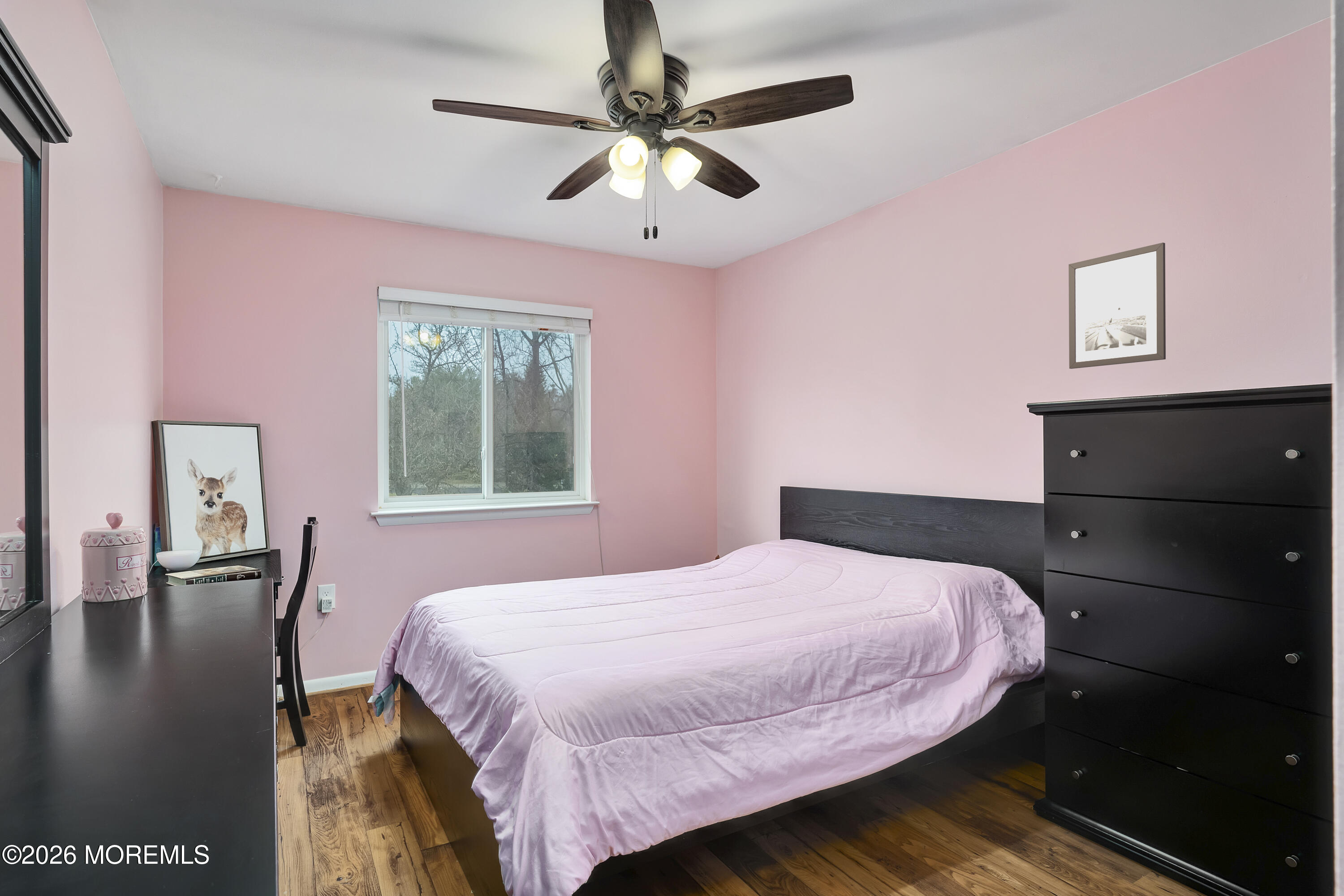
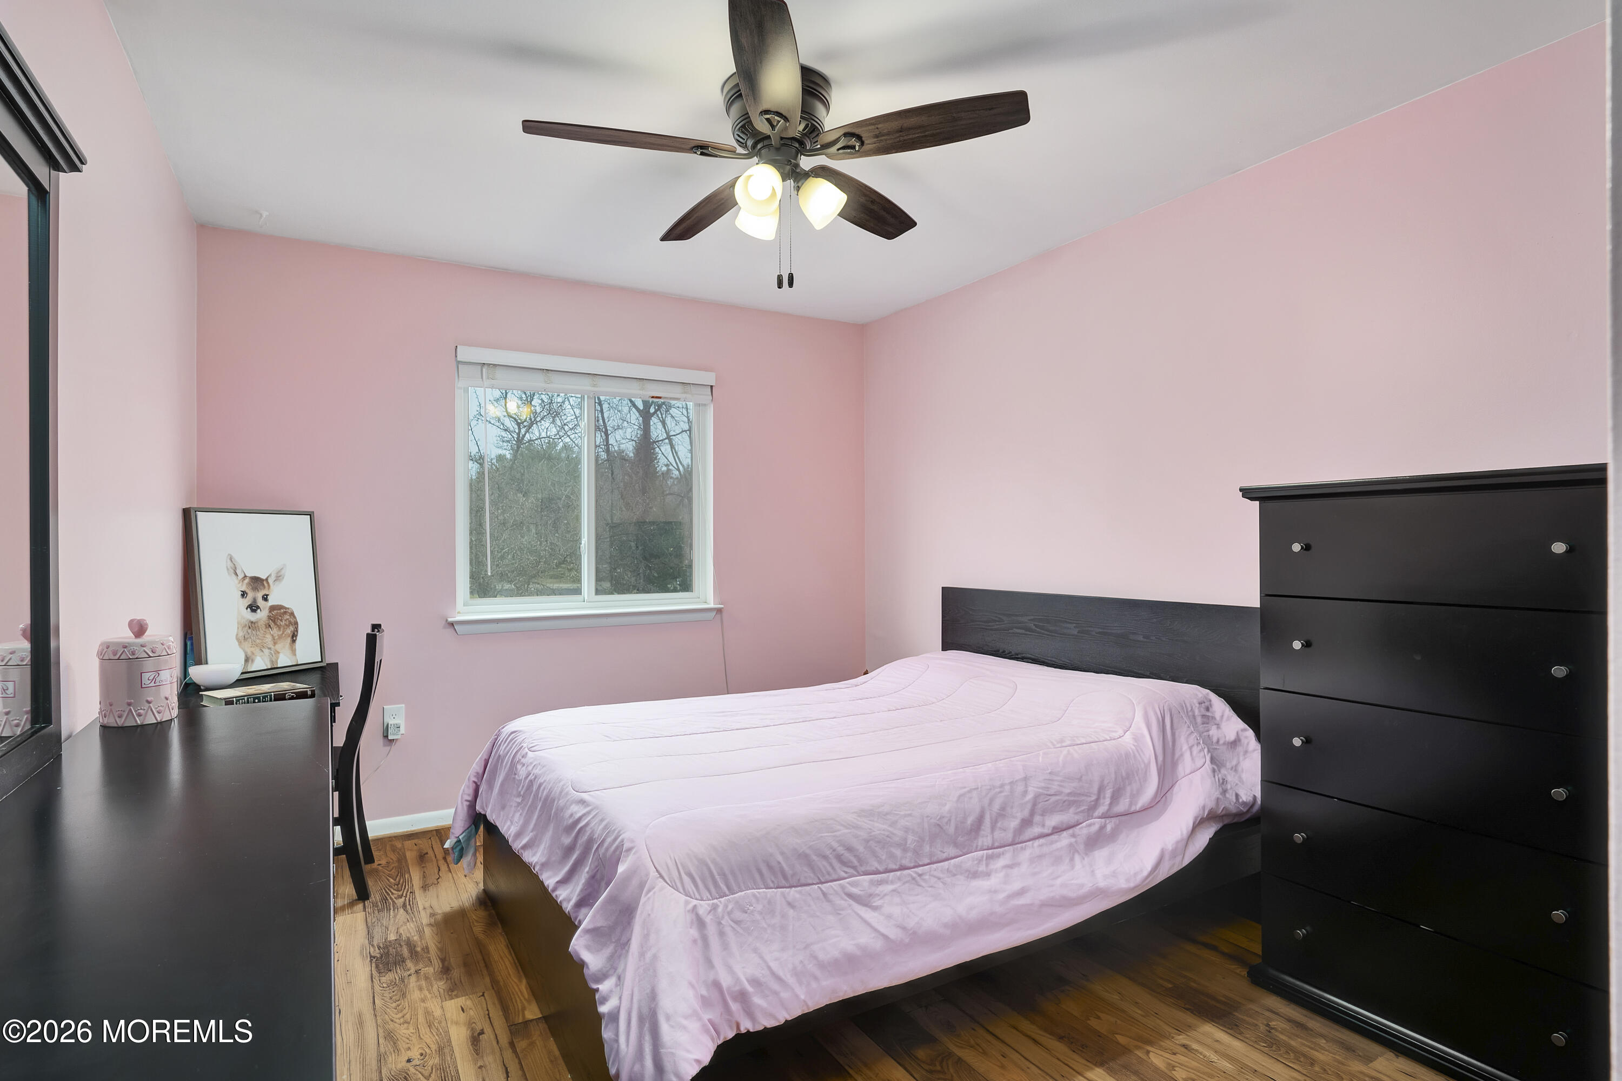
- wall art [1068,242,1166,369]
